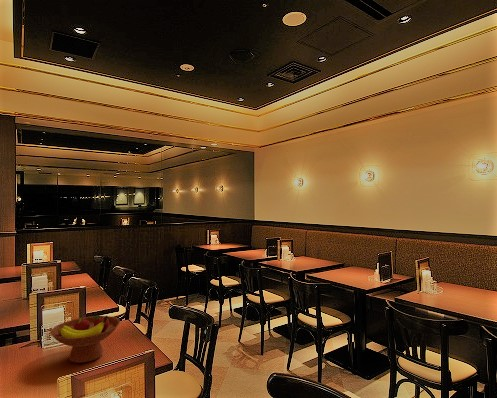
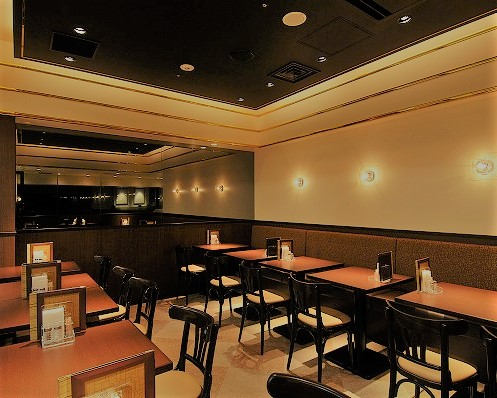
- fruit bowl [49,314,121,364]
